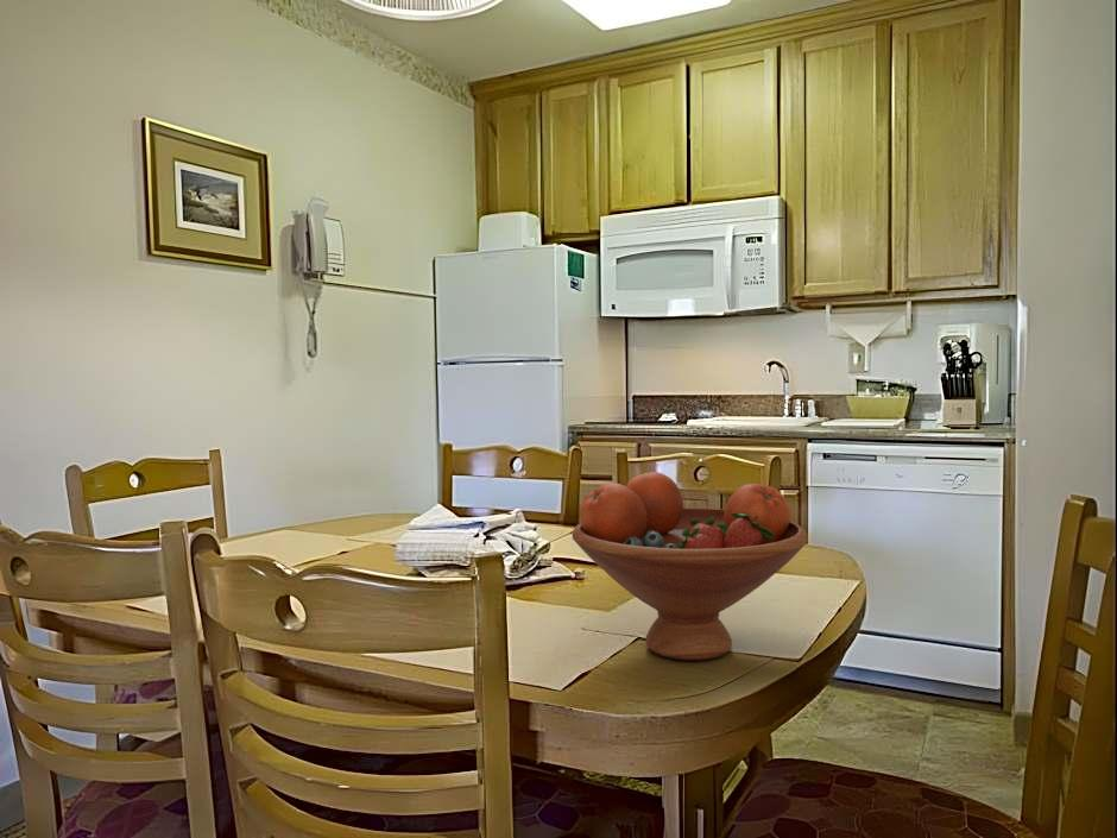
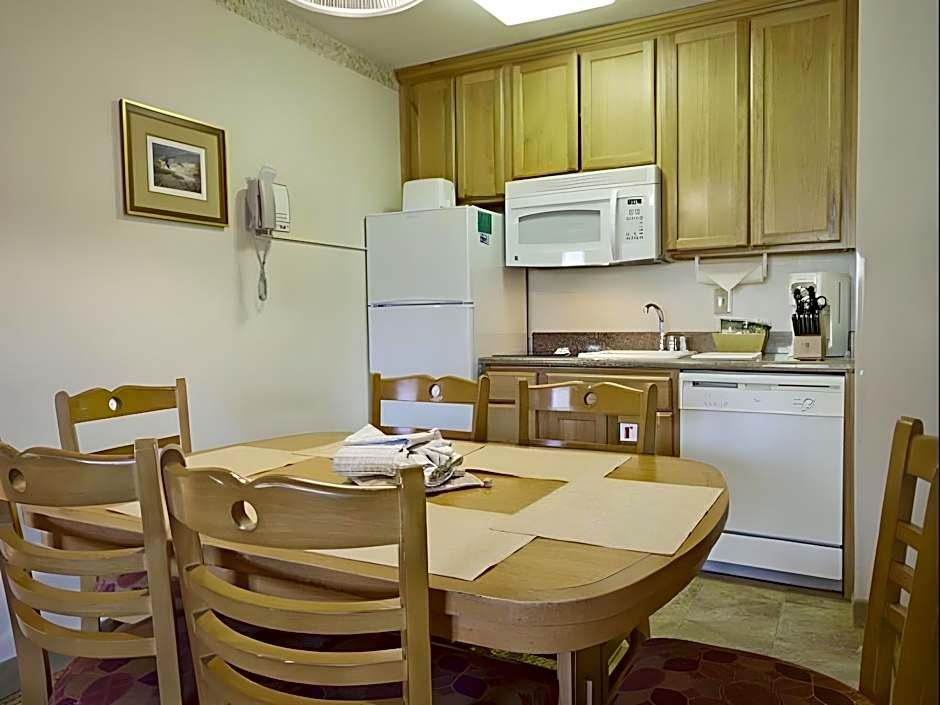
- fruit bowl [570,471,809,662]
